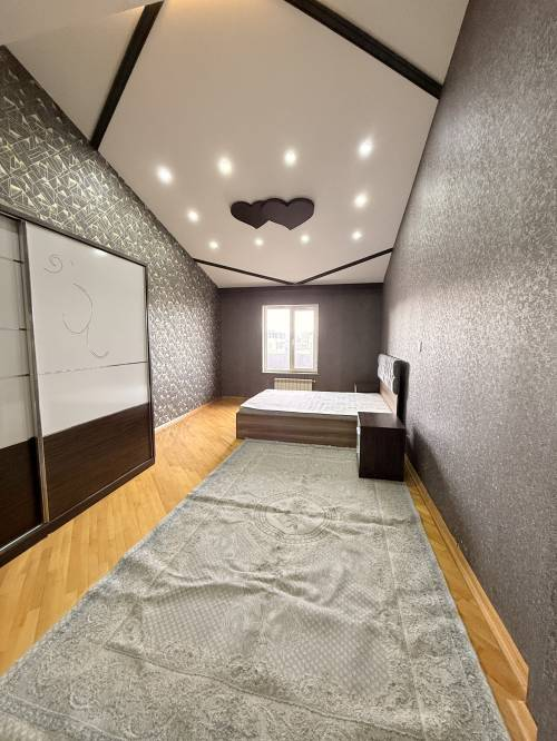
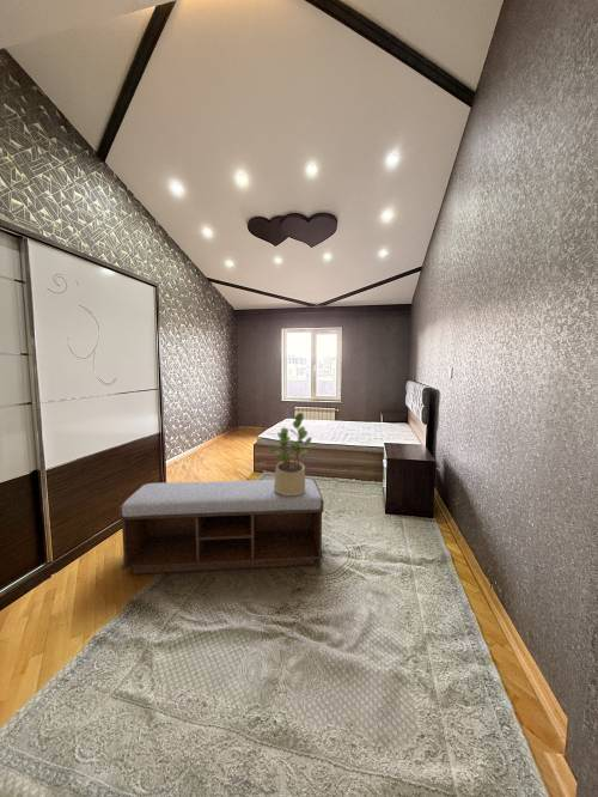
+ potted plant [268,412,313,495]
+ bench [118,477,325,576]
